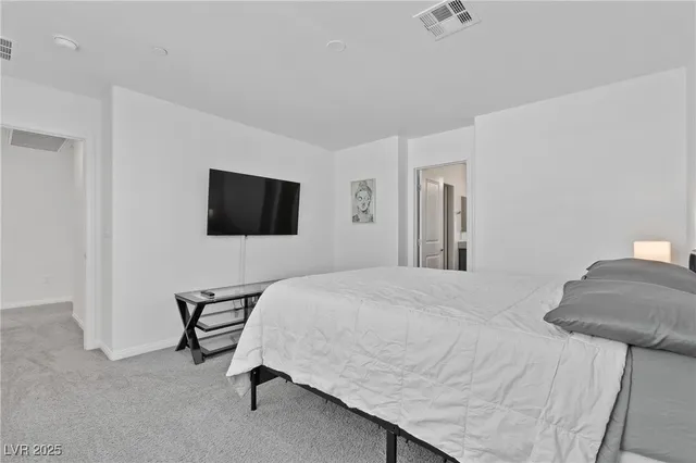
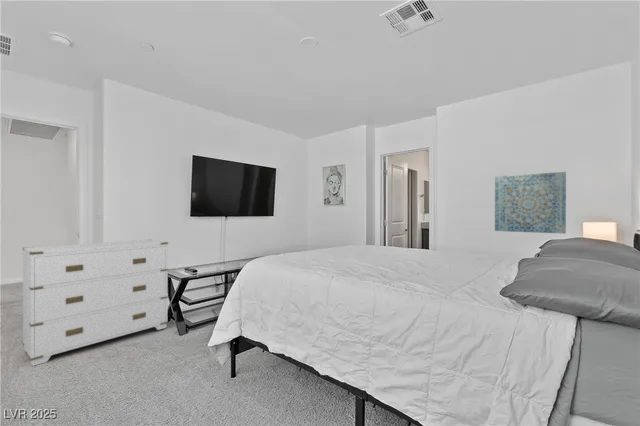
+ wall art [494,171,567,235]
+ dresser [22,239,169,367]
